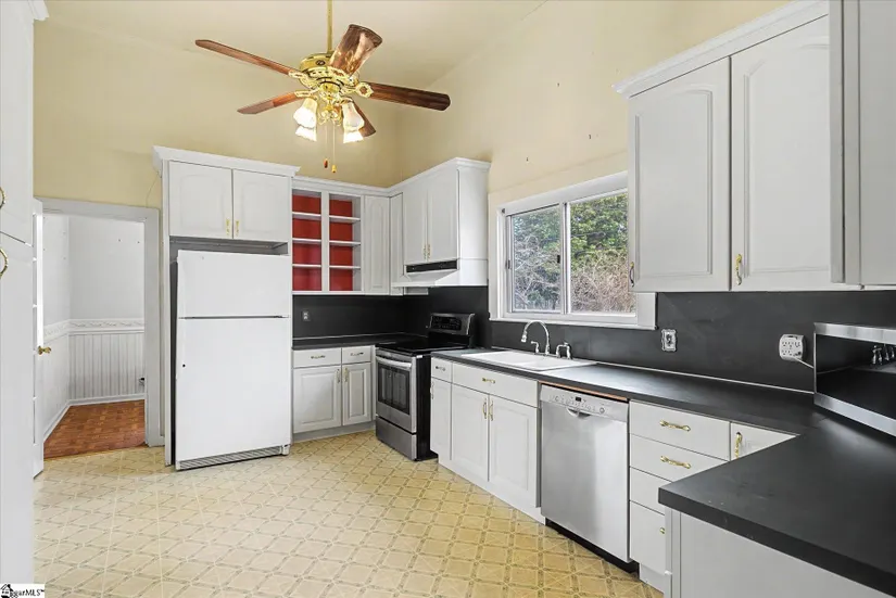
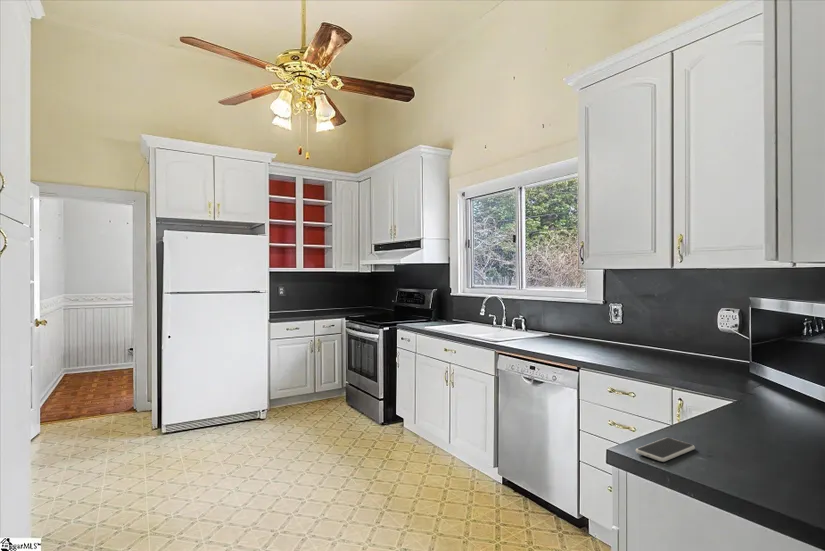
+ smartphone [635,437,696,463]
